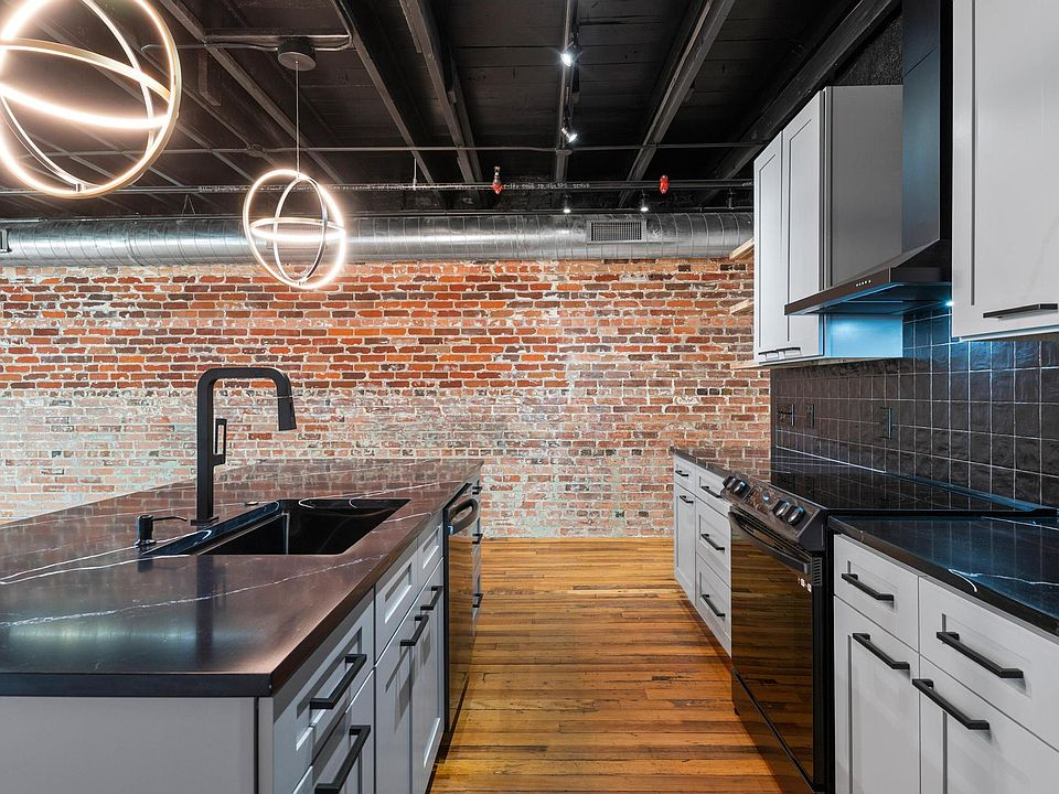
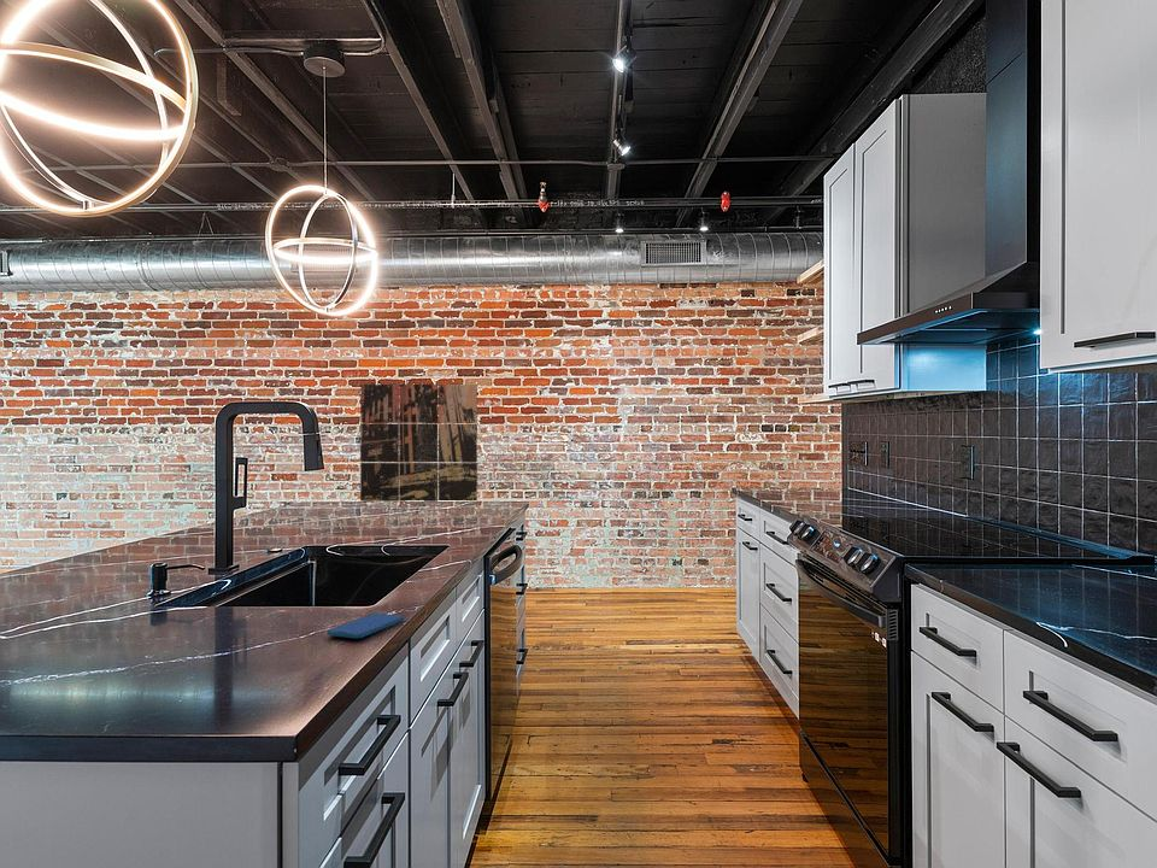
+ smartphone [325,612,405,639]
+ wall art [359,383,478,503]
